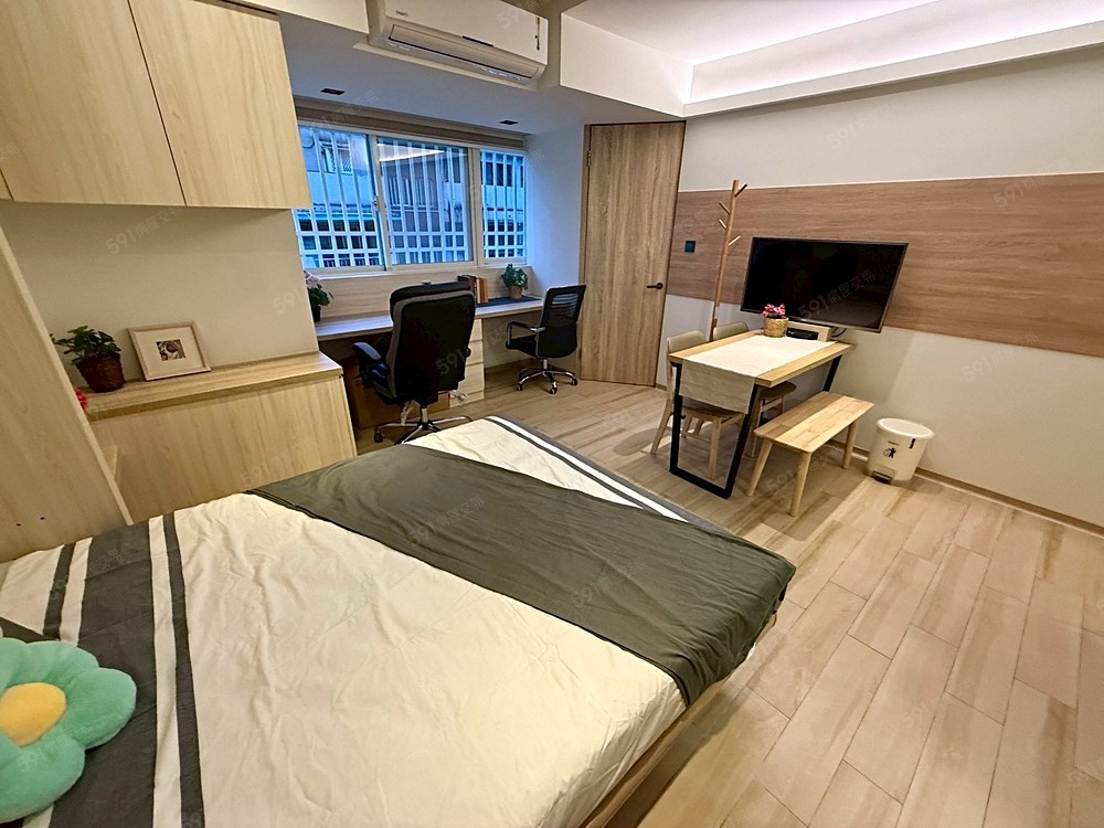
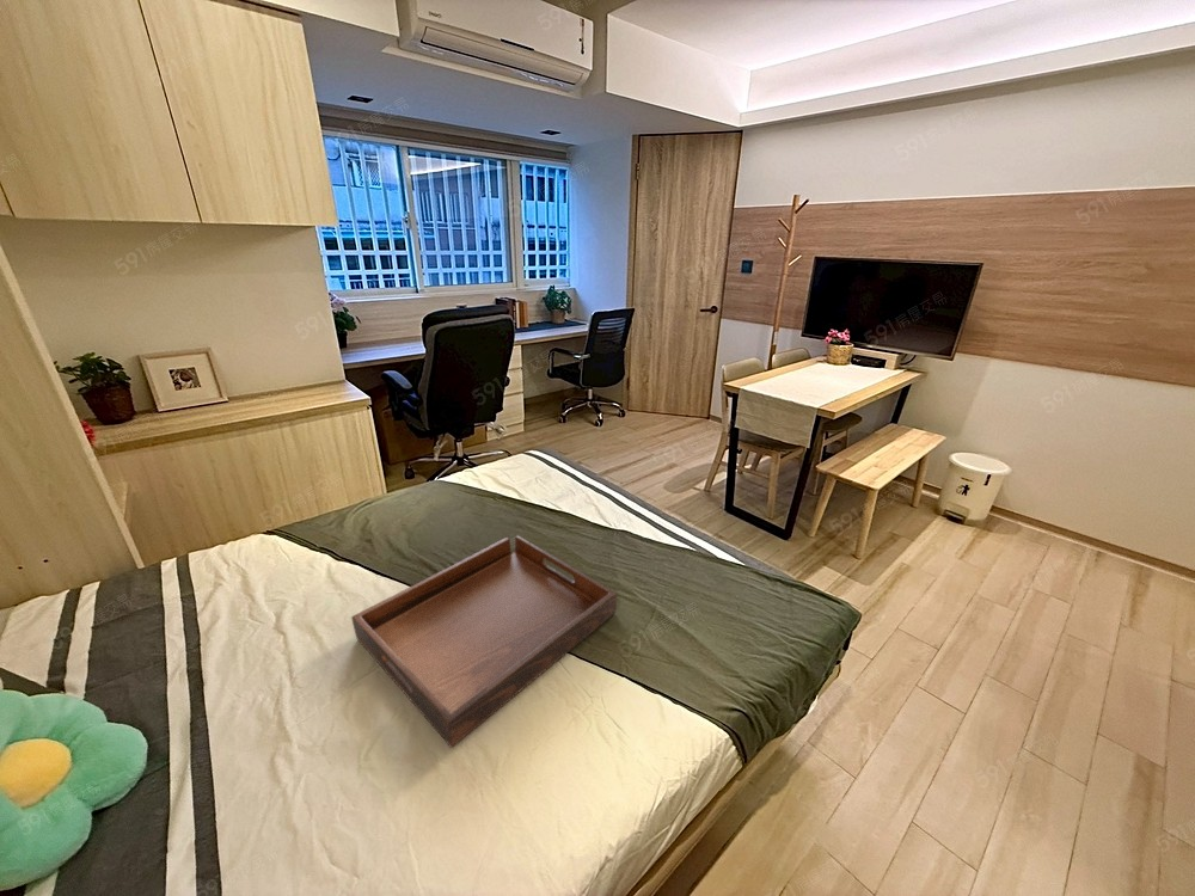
+ serving tray [350,534,618,749]
